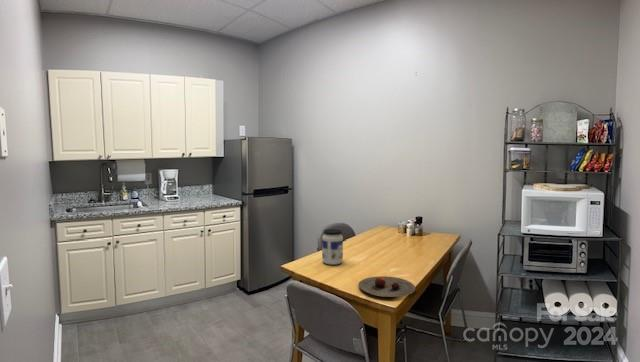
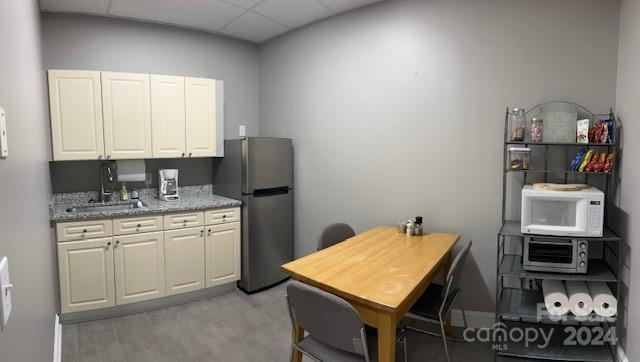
- jar [321,228,344,266]
- plate [357,275,416,298]
